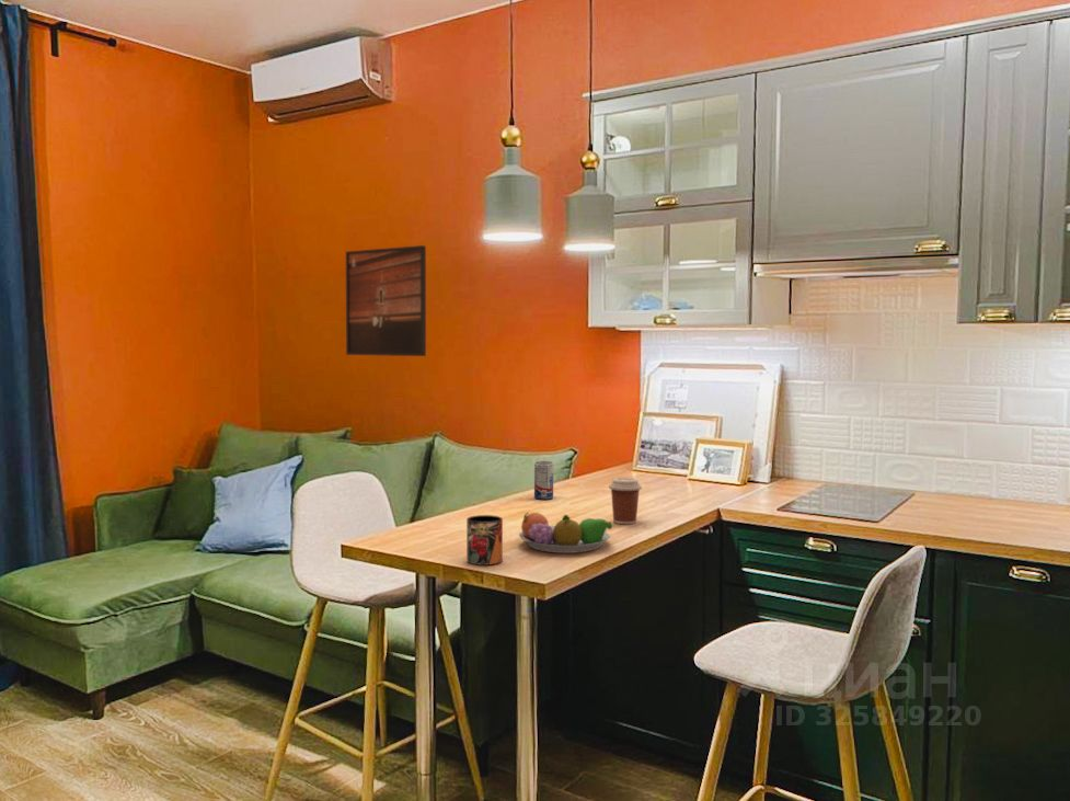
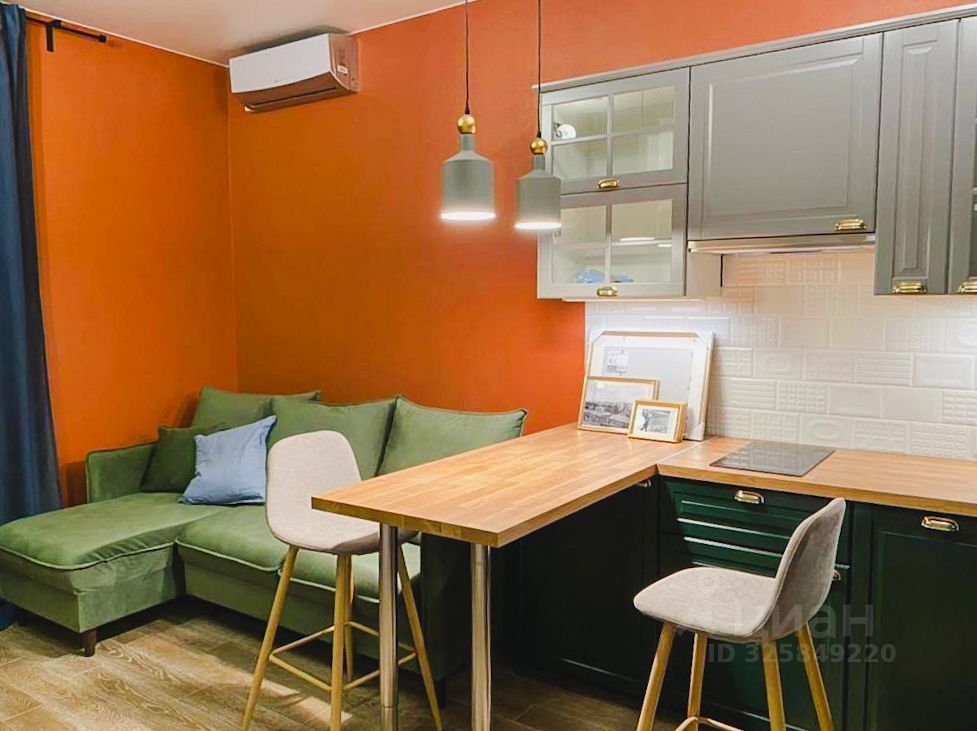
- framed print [345,244,427,357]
- mug [465,514,504,567]
- fruit bowl [518,512,613,554]
- coffee cup [608,477,643,525]
- beverage can [533,460,554,501]
